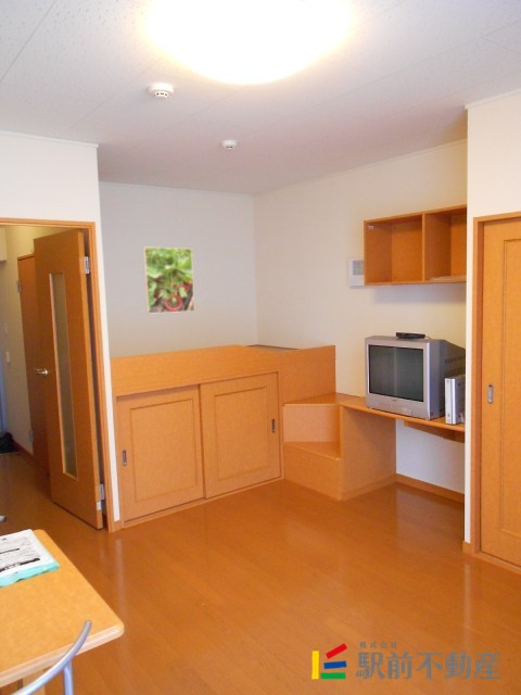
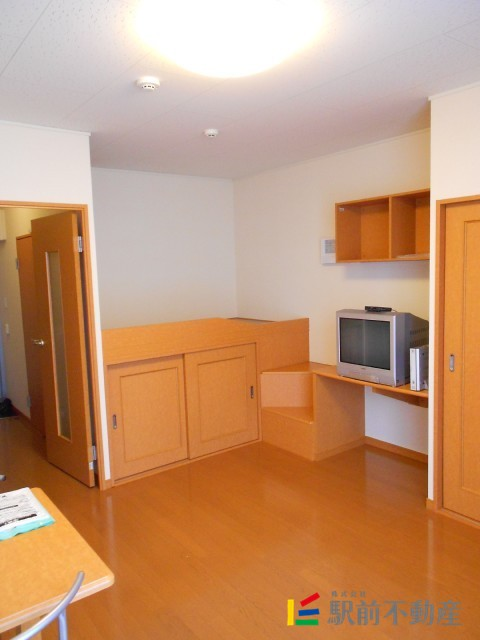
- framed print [142,247,195,315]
